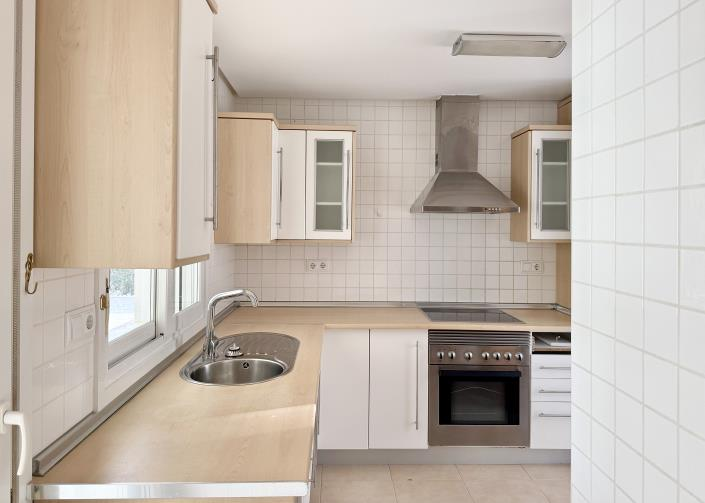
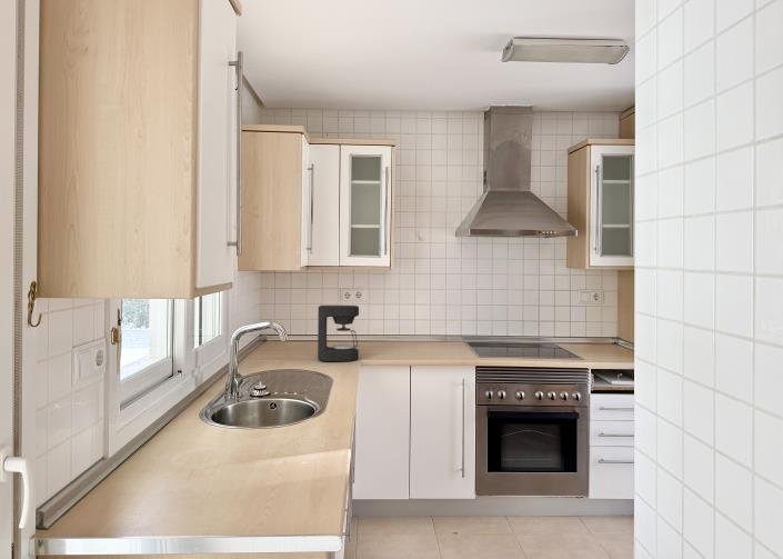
+ coffee maker [317,305,360,362]
